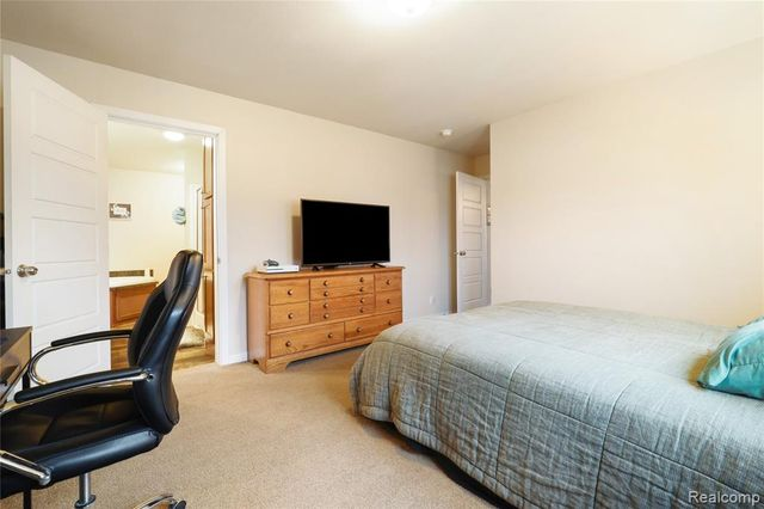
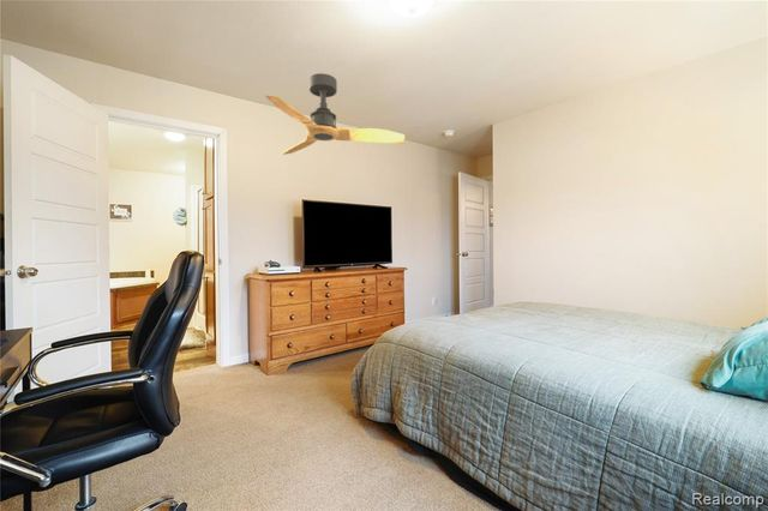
+ ceiling fan [264,72,406,156]
